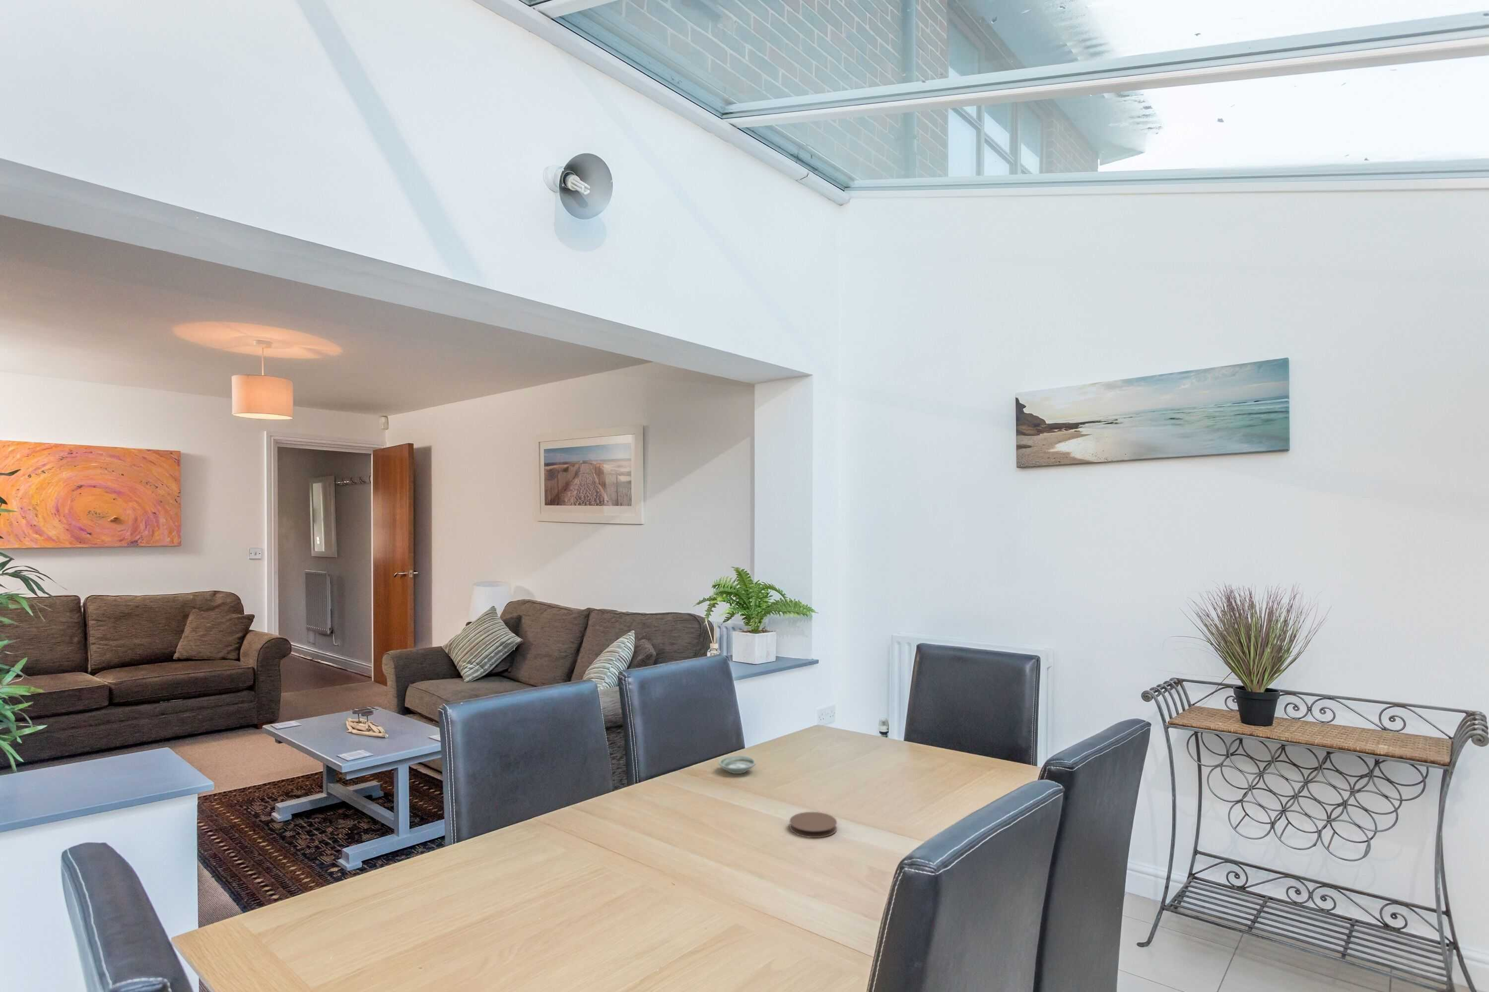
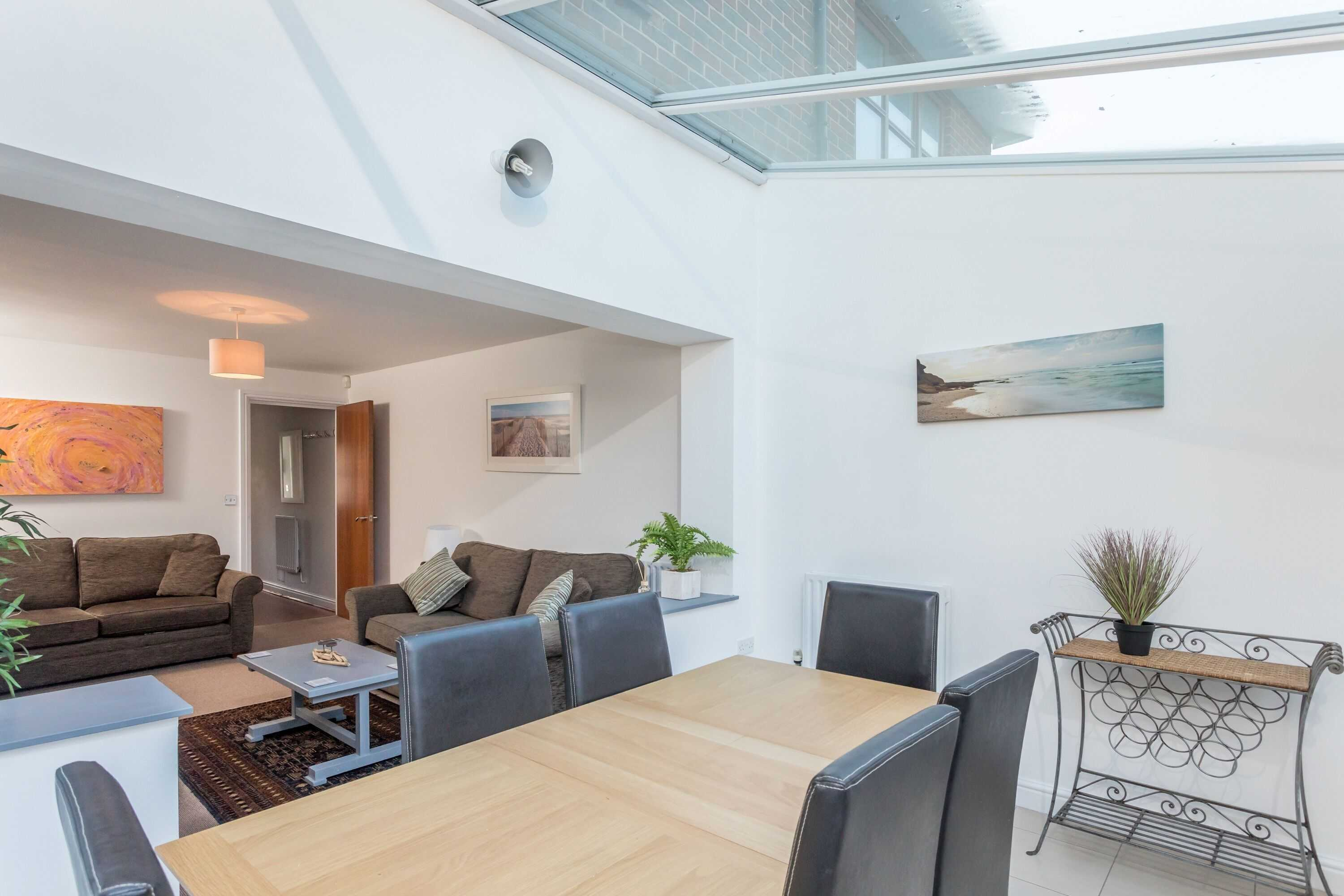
- coaster [789,812,838,838]
- saucer [718,755,757,774]
